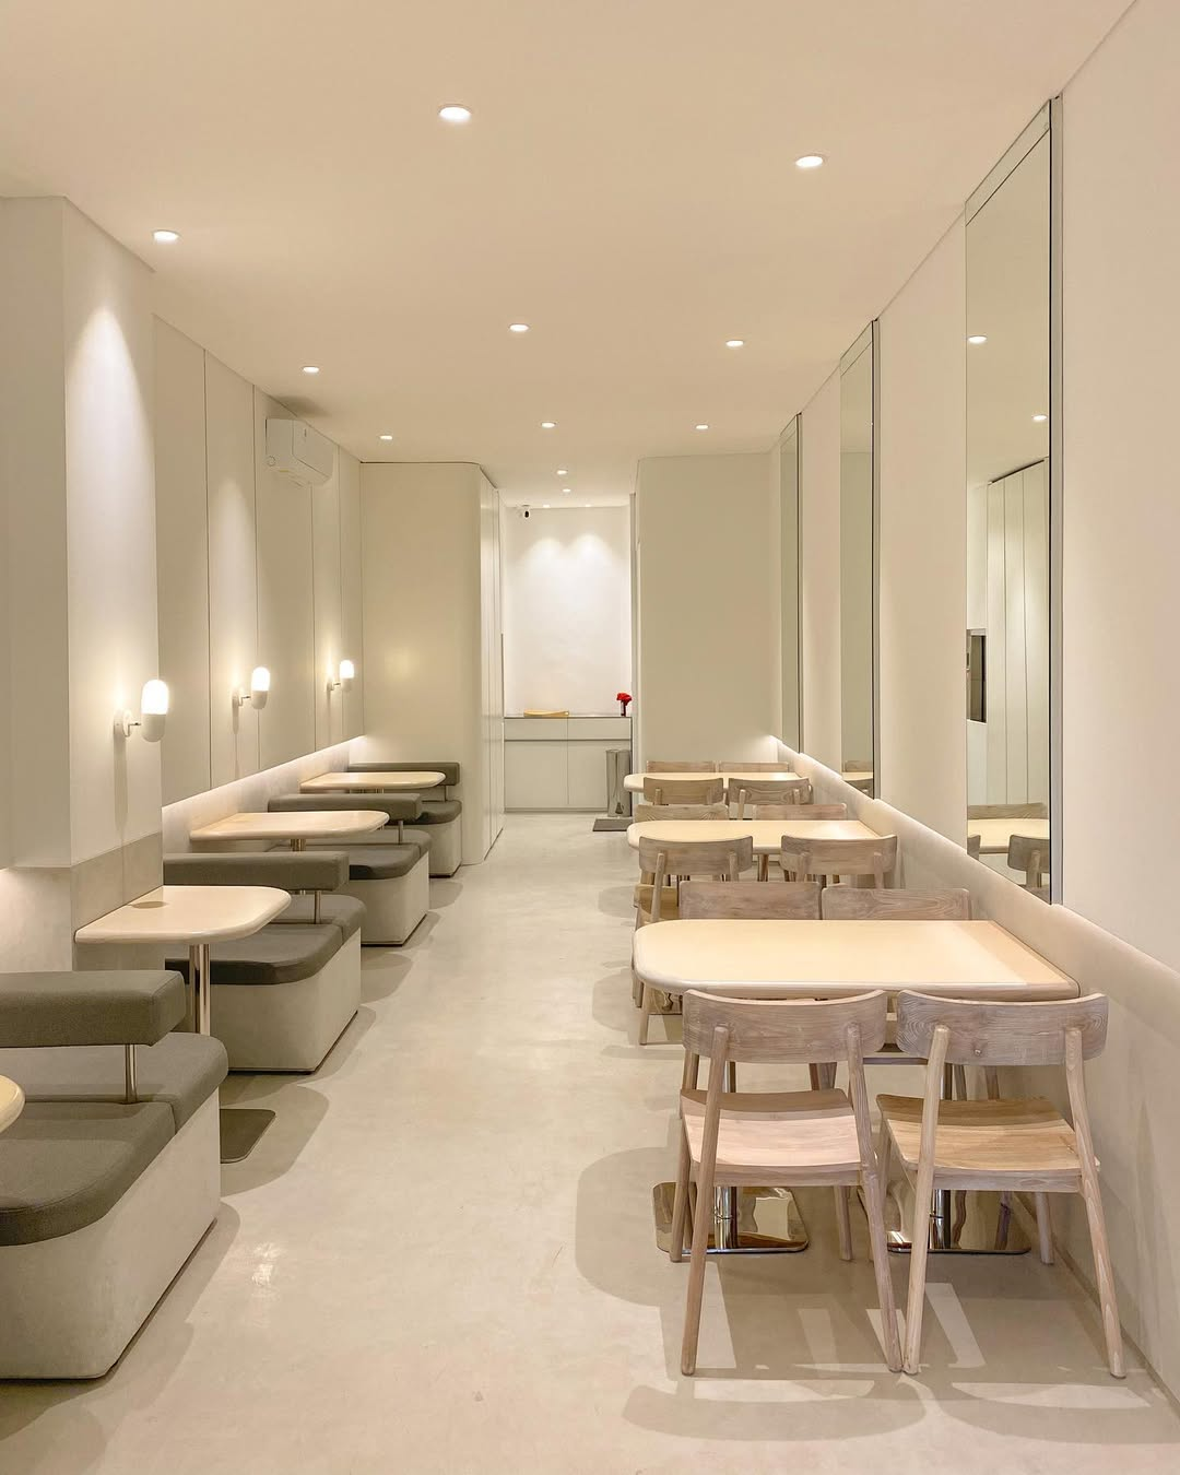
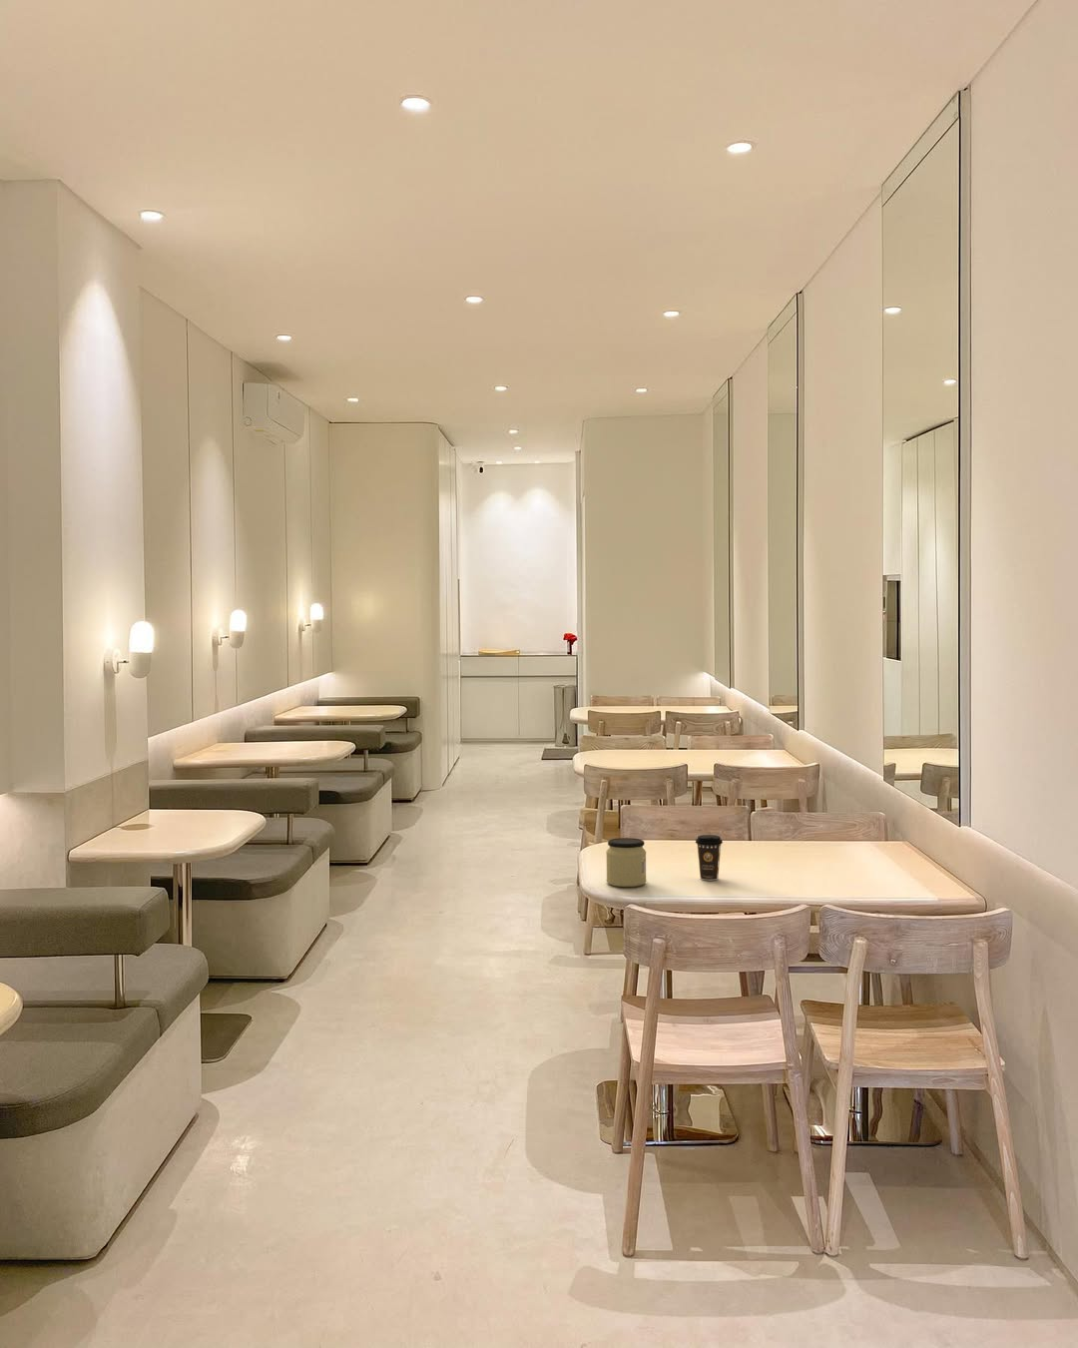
+ jar [605,836,647,888]
+ coffee cup [695,834,724,881]
